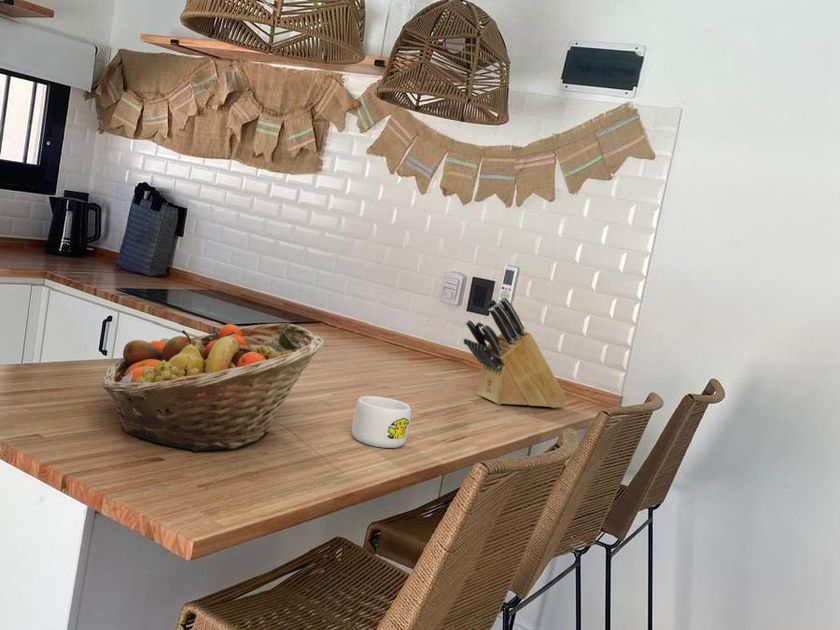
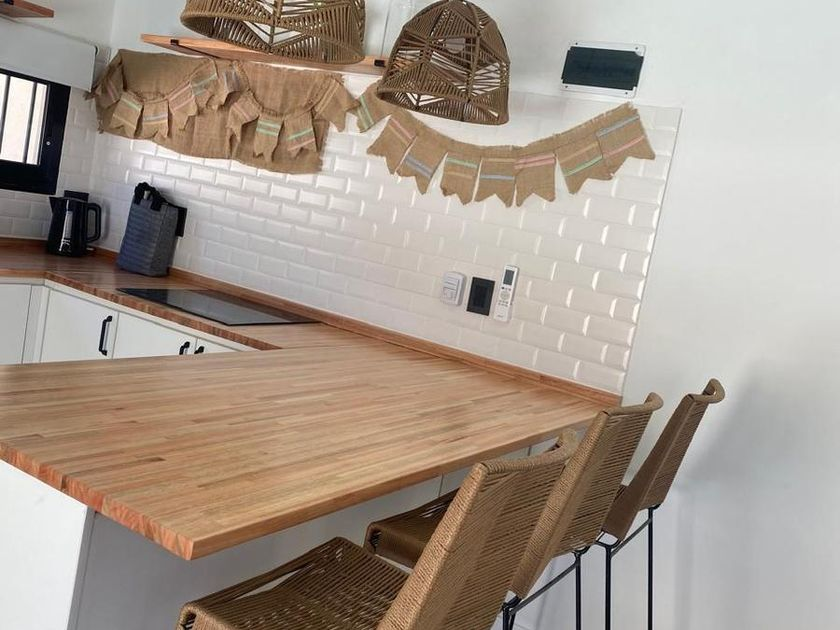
- knife block [463,296,568,409]
- mug [351,395,412,449]
- fruit basket [101,322,326,452]
